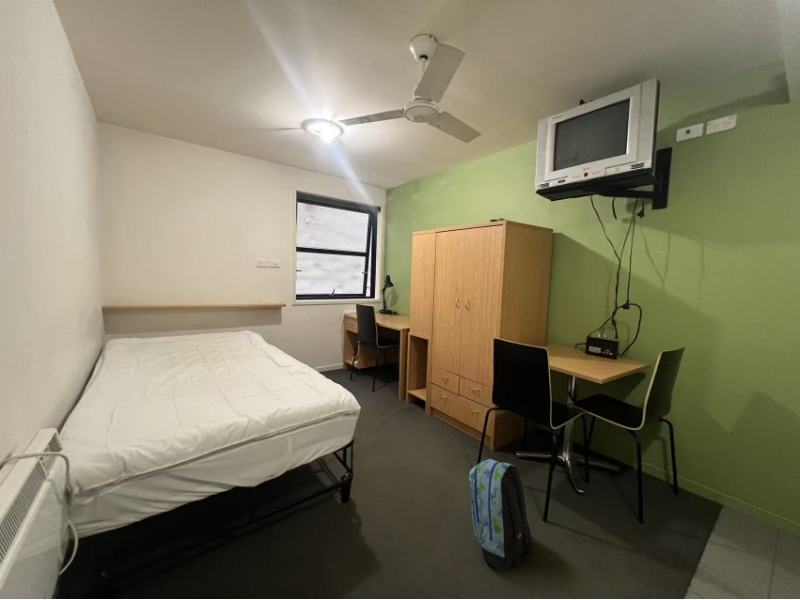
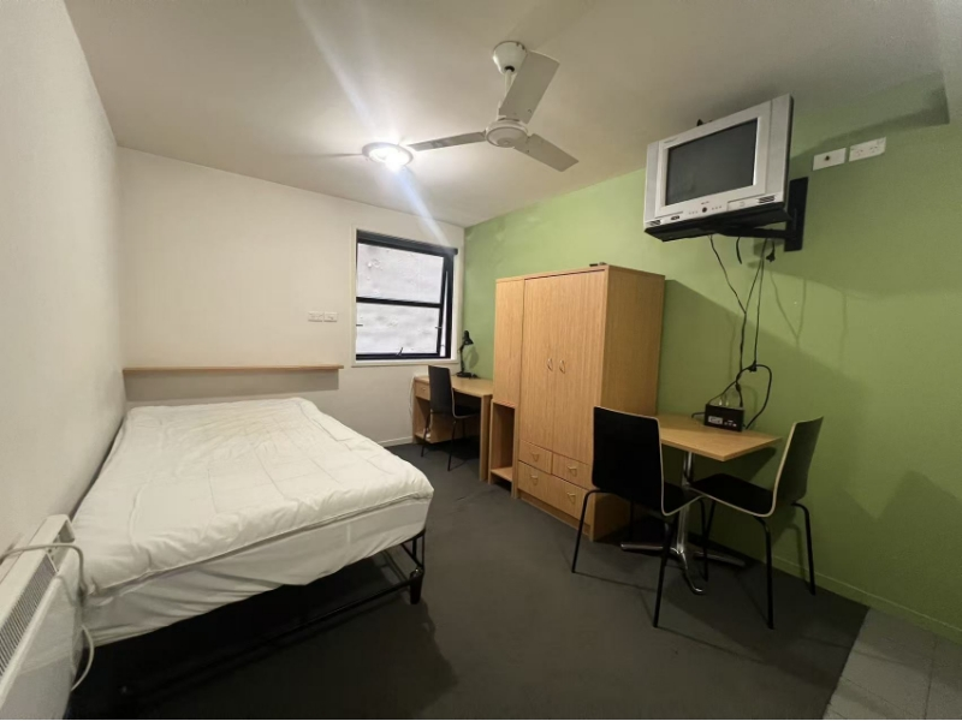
- backpack [468,458,532,572]
